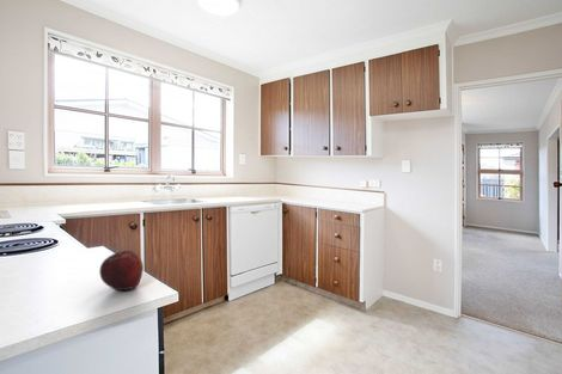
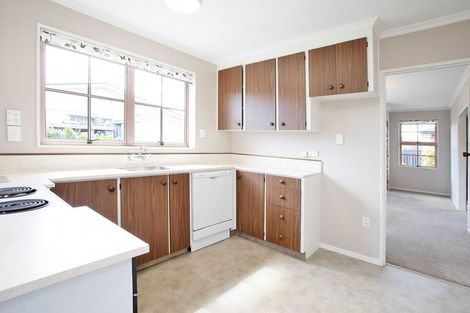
- fruit [98,250,145,292]
